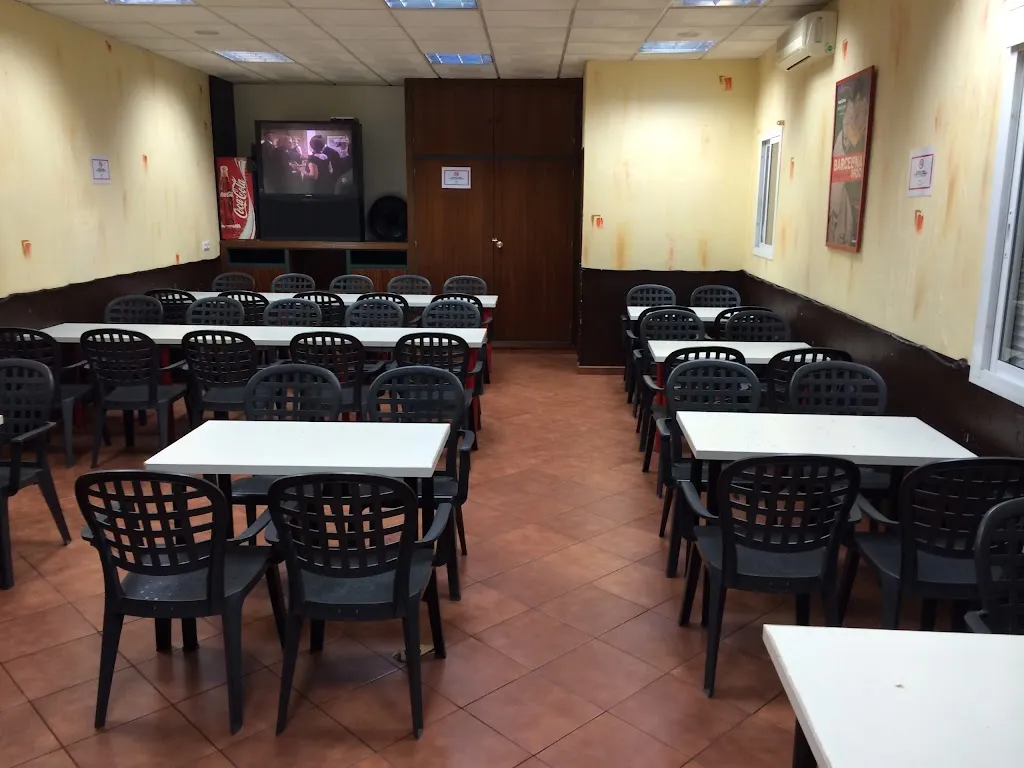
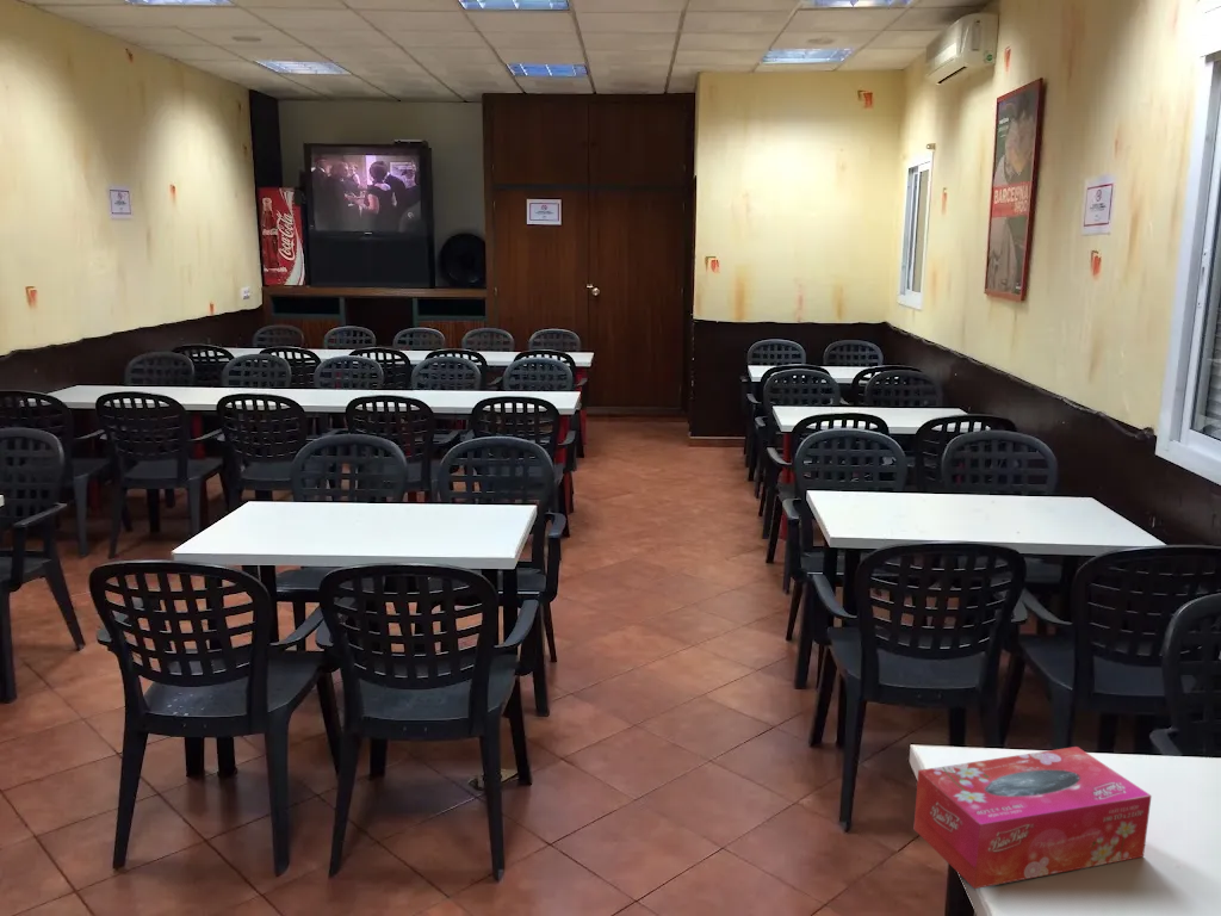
+ tissue box [913,745,1153,890]
